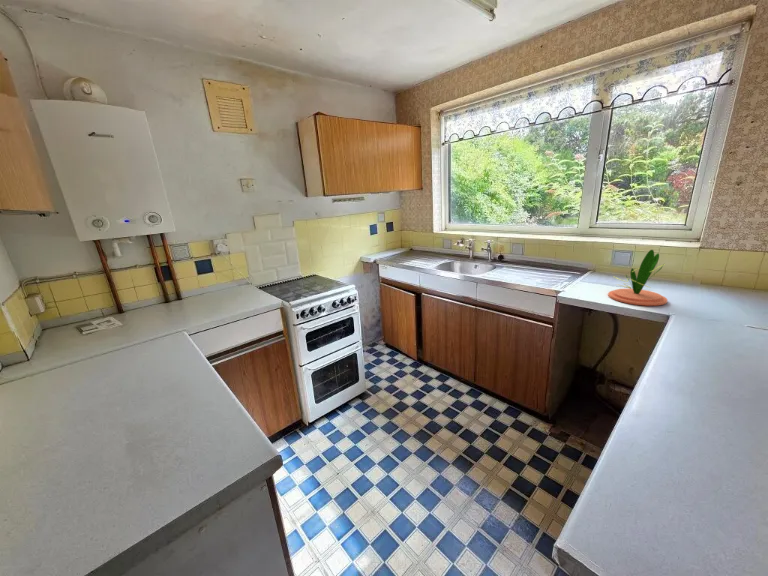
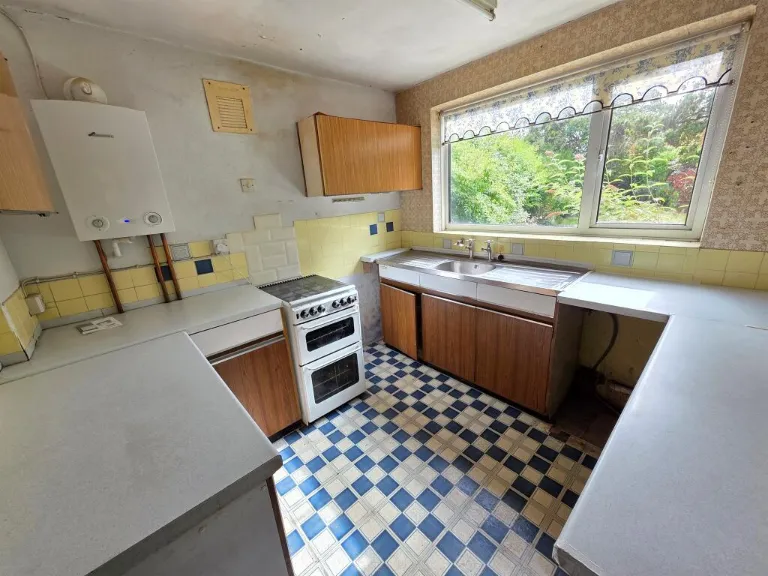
- plant [607,249,668,307]
